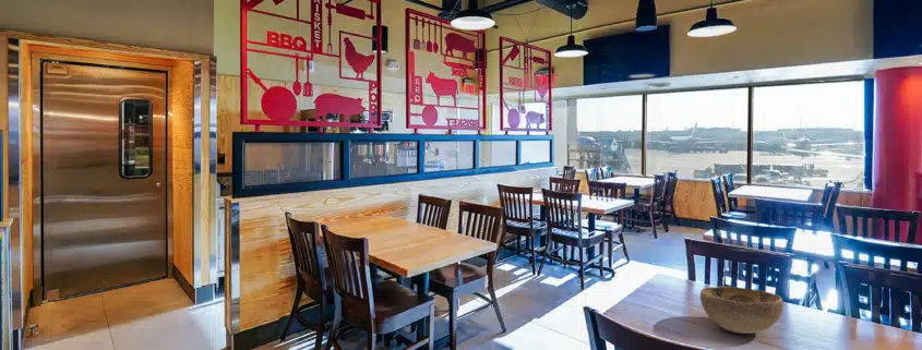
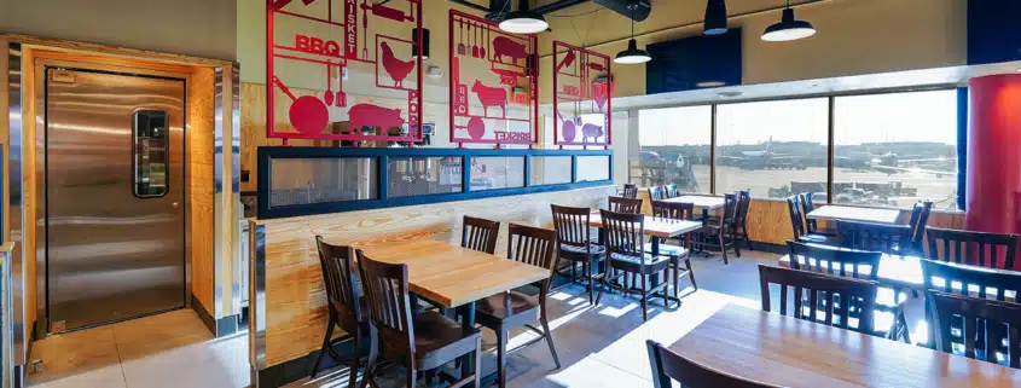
- decorative bowl [699,286,785,335]
